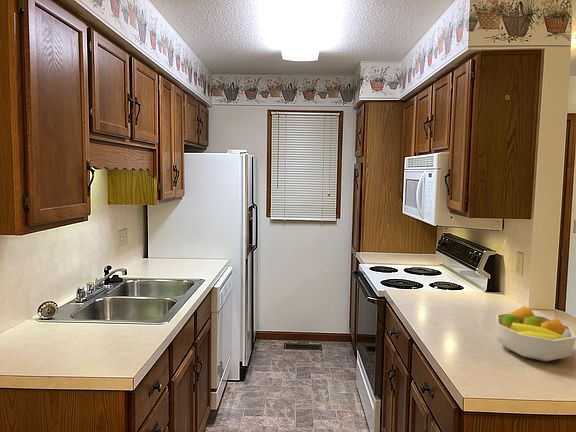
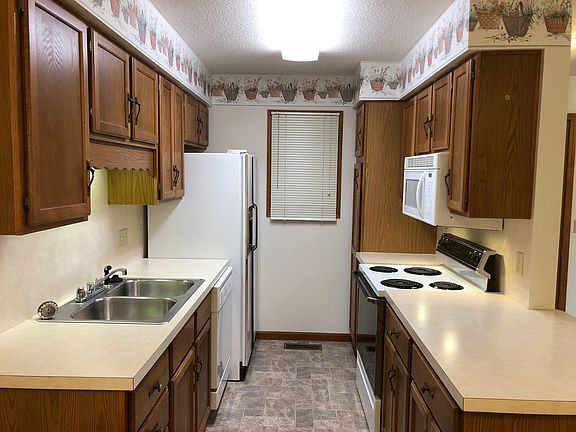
- fruit bowl [495,305,576,362]
